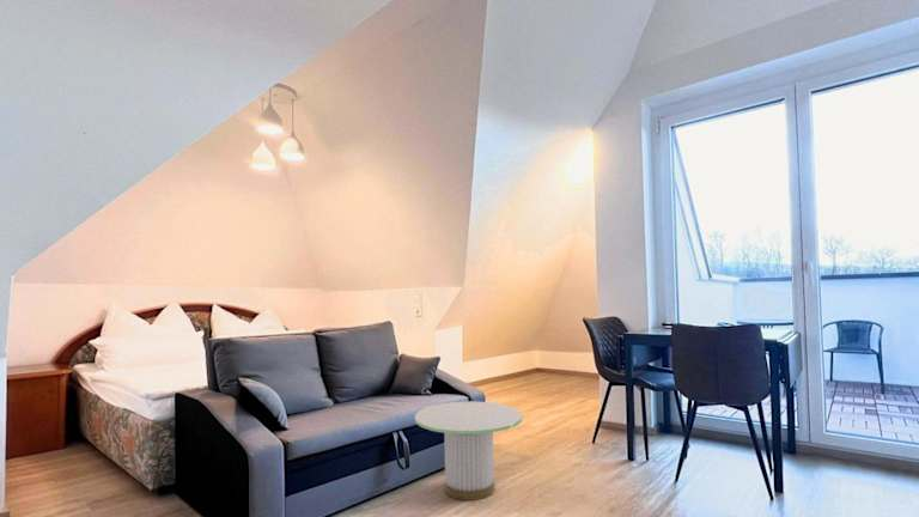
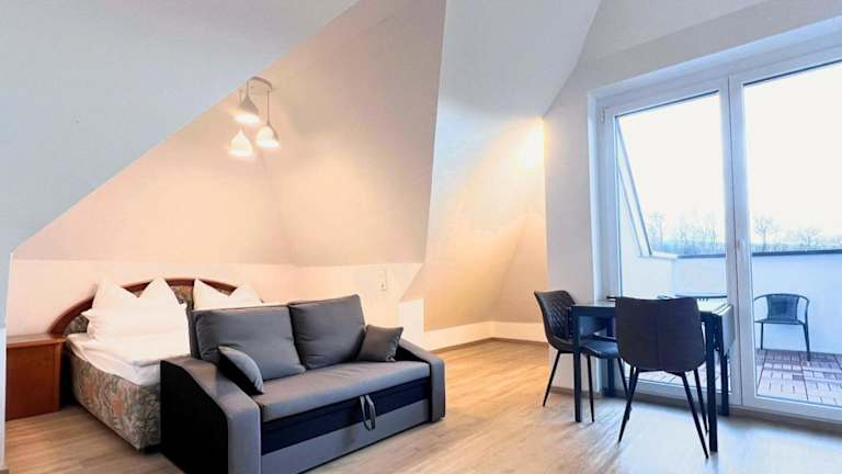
- side table [414,401,524,501]
